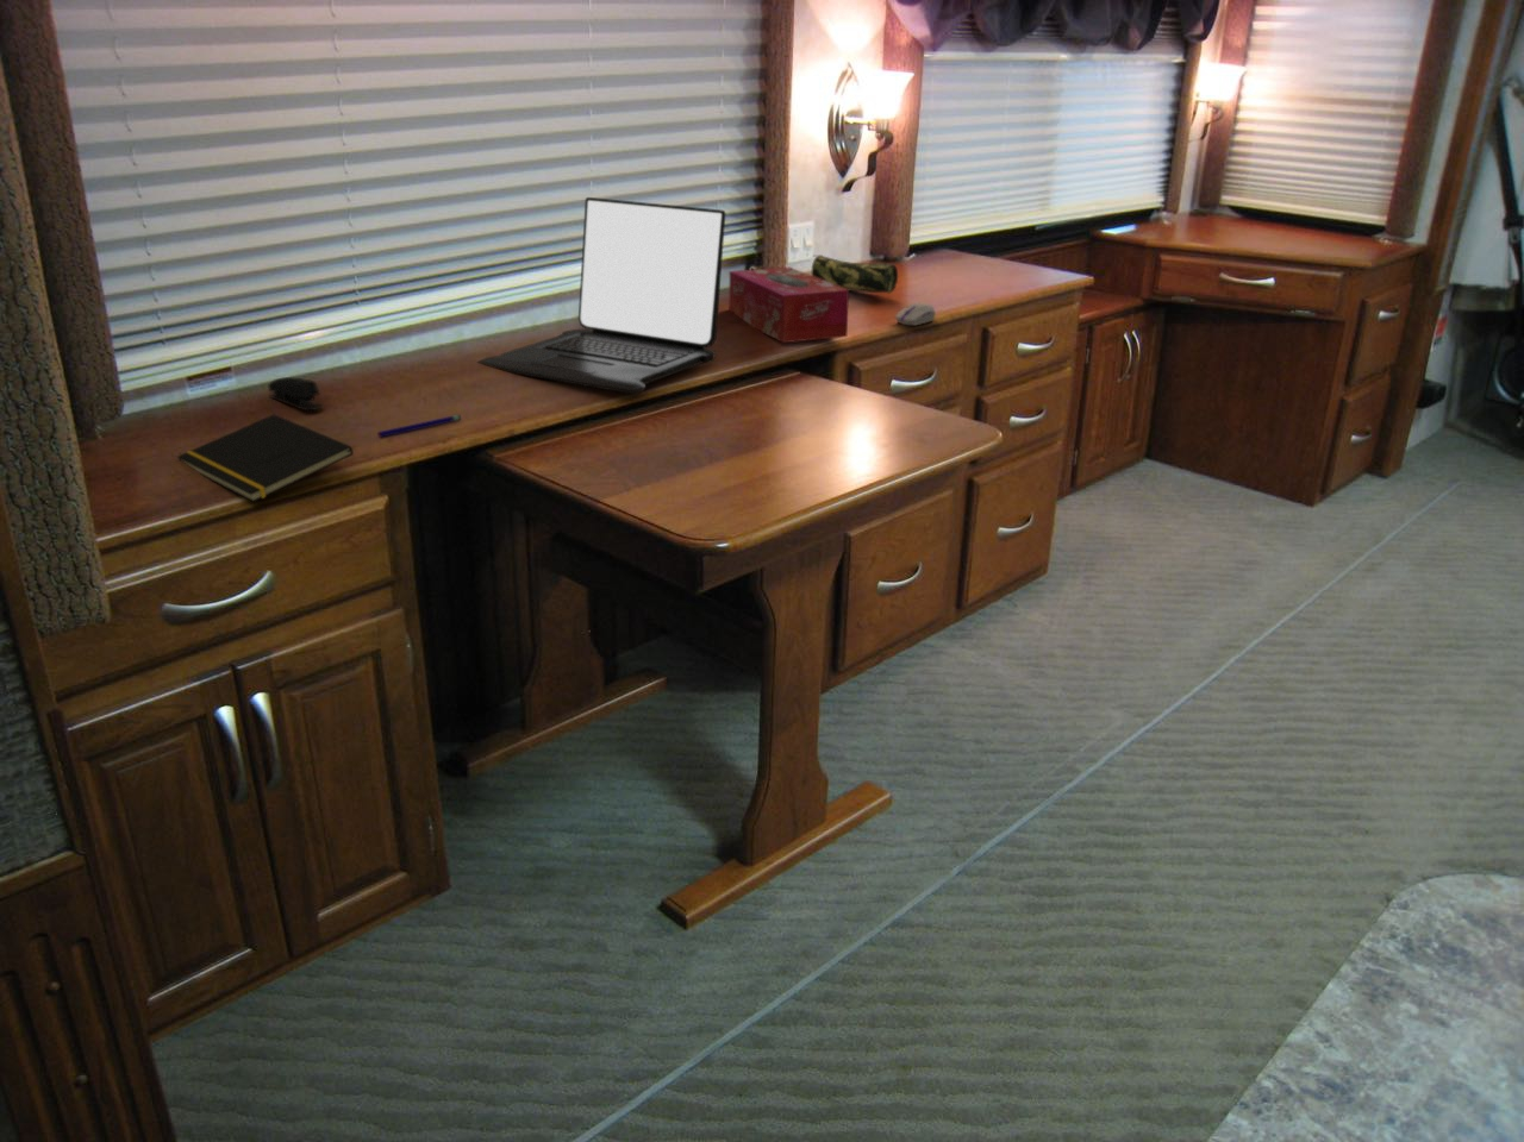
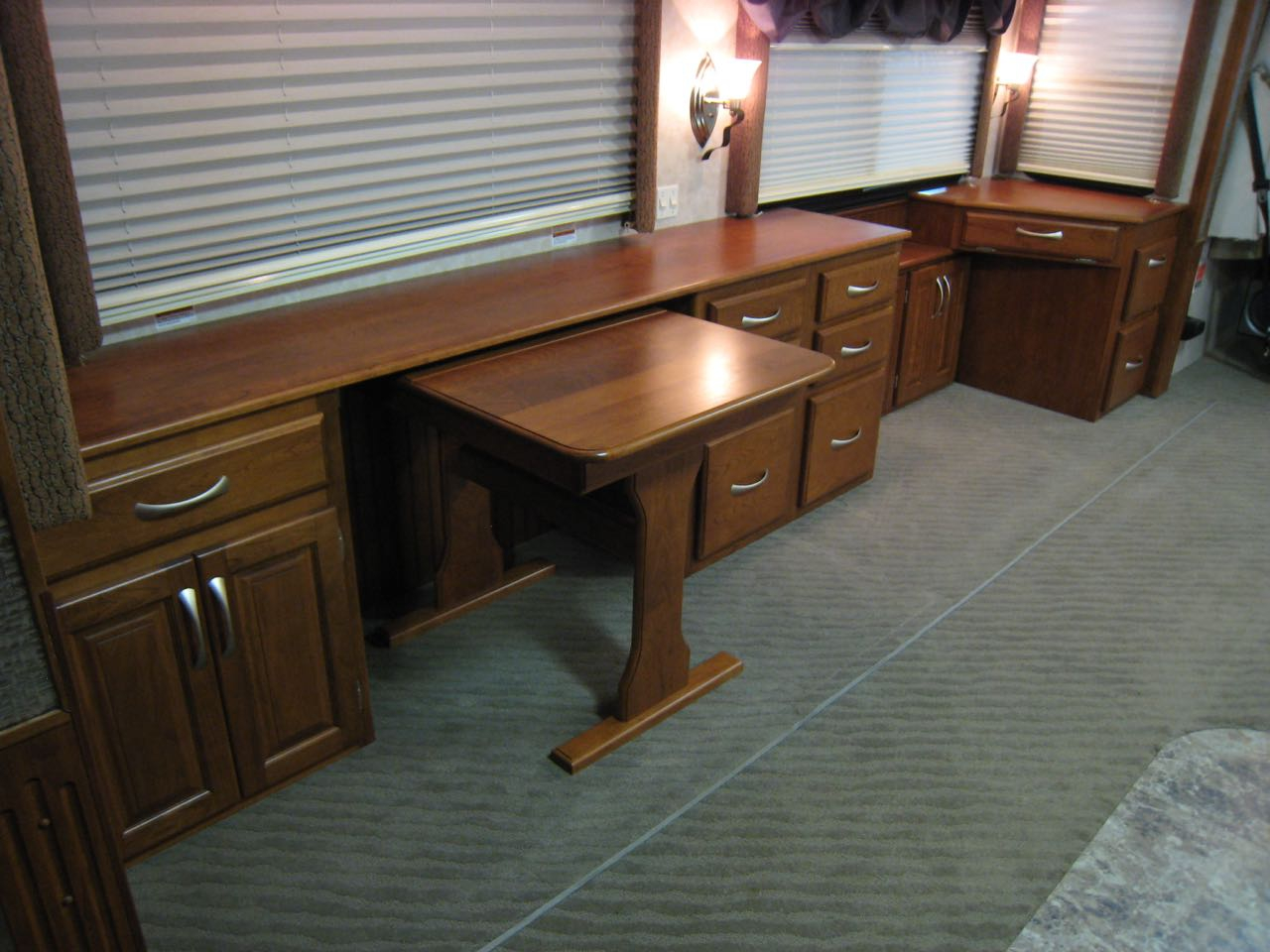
- pen [377,414,462,439]
- computer mouse [894,302,937,326]
- notepad [176,413,355,503]
- pencil case [811,253,899,294]
- laptop [476,197,726,395]
- stapler [266,375,324,411]
- tissue box [728,266,850,344]
